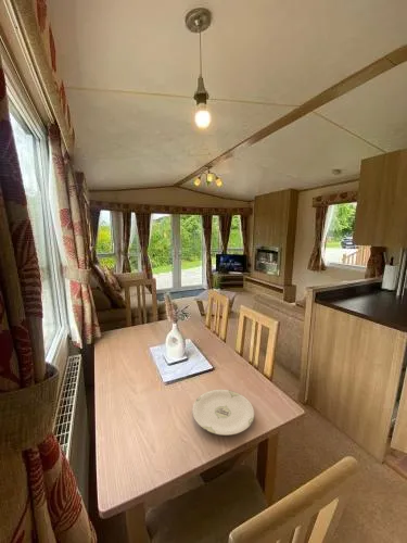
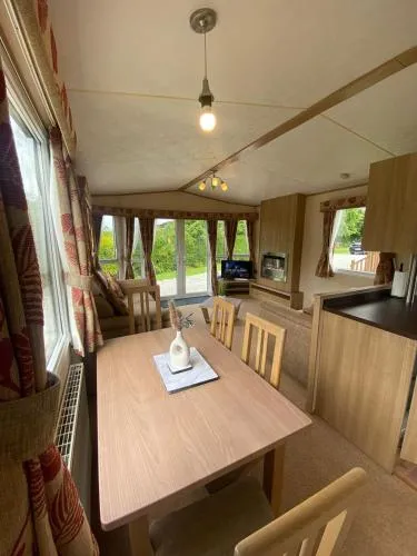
- plate [191,389,255,437]
